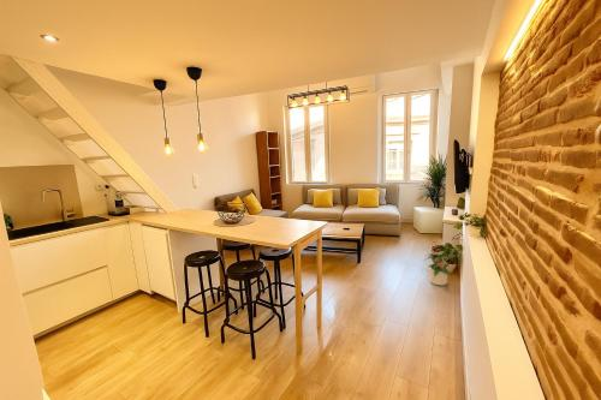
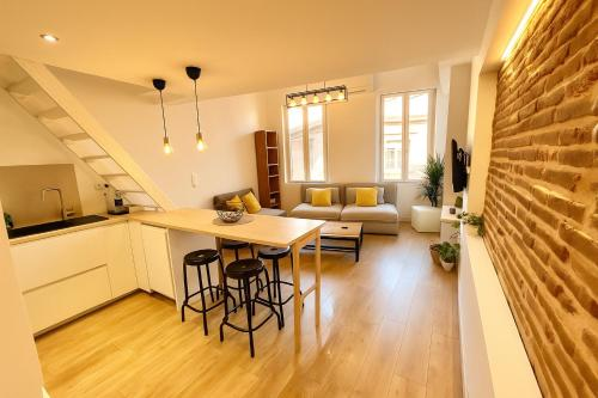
- potted plant [423,250,452,286]
